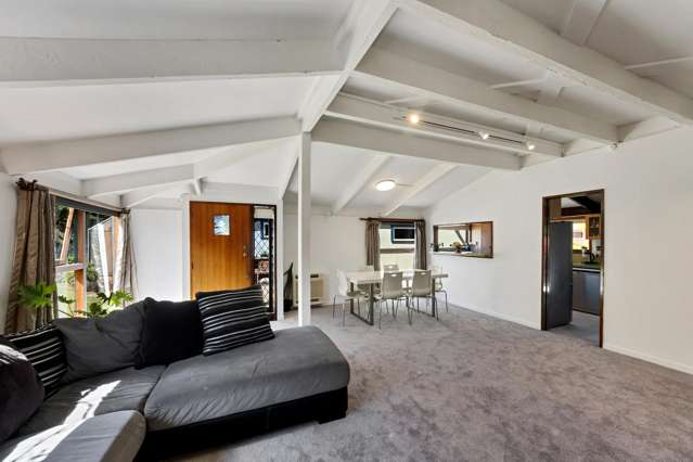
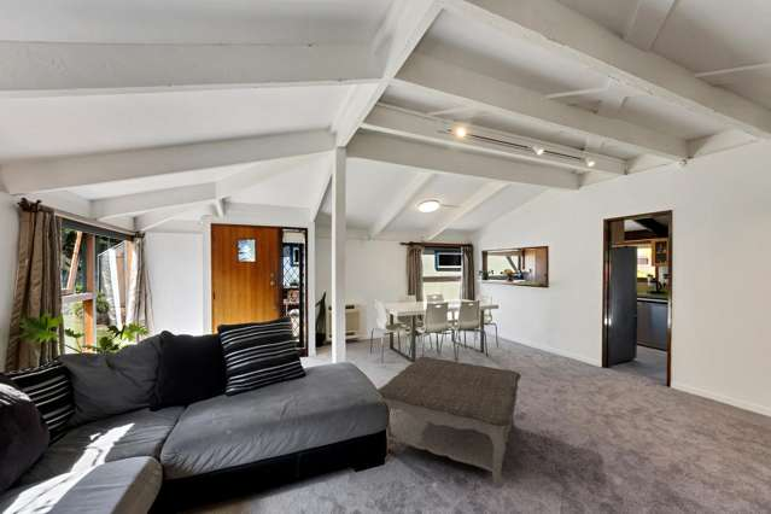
+ coffee table [376,356,522,489]
